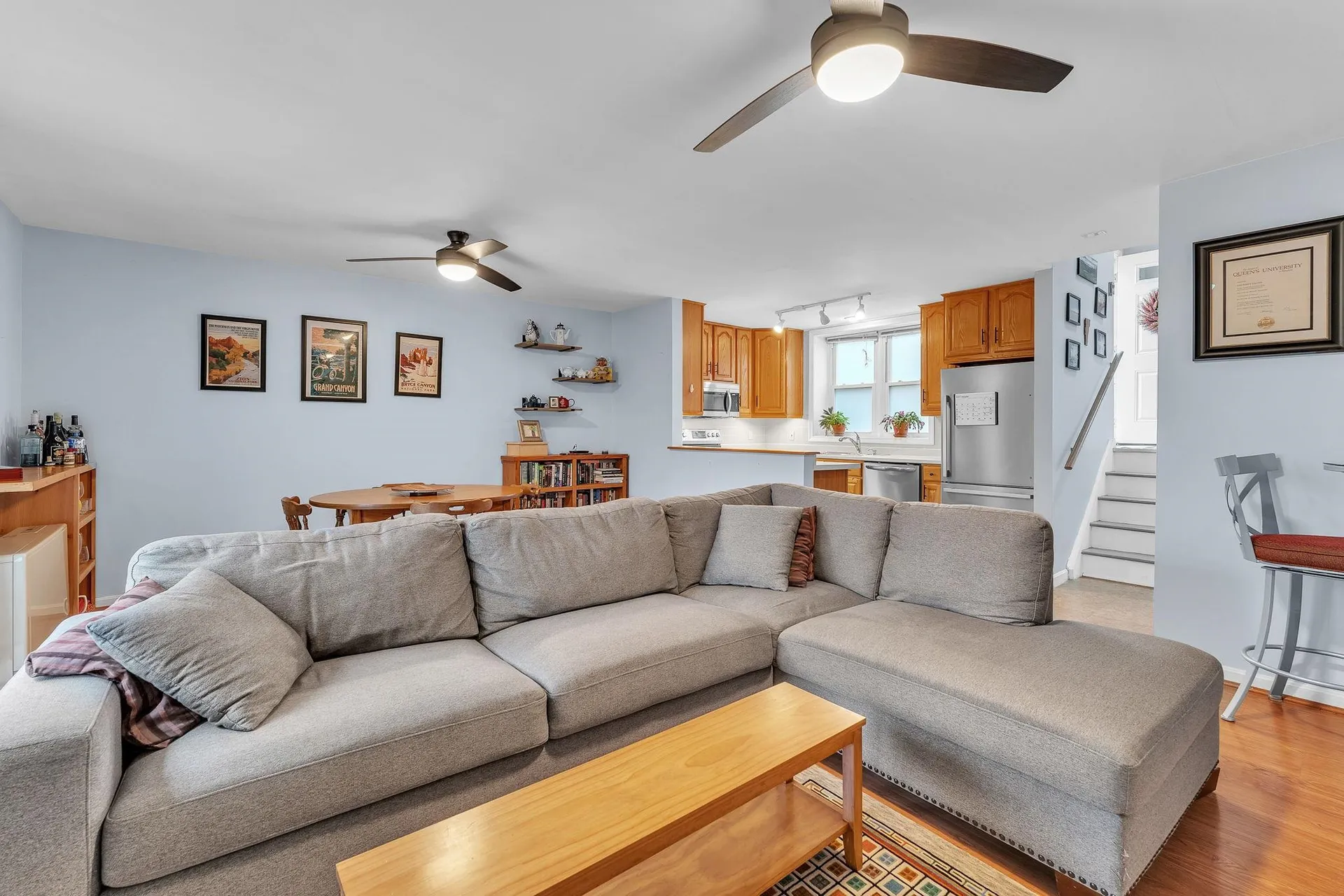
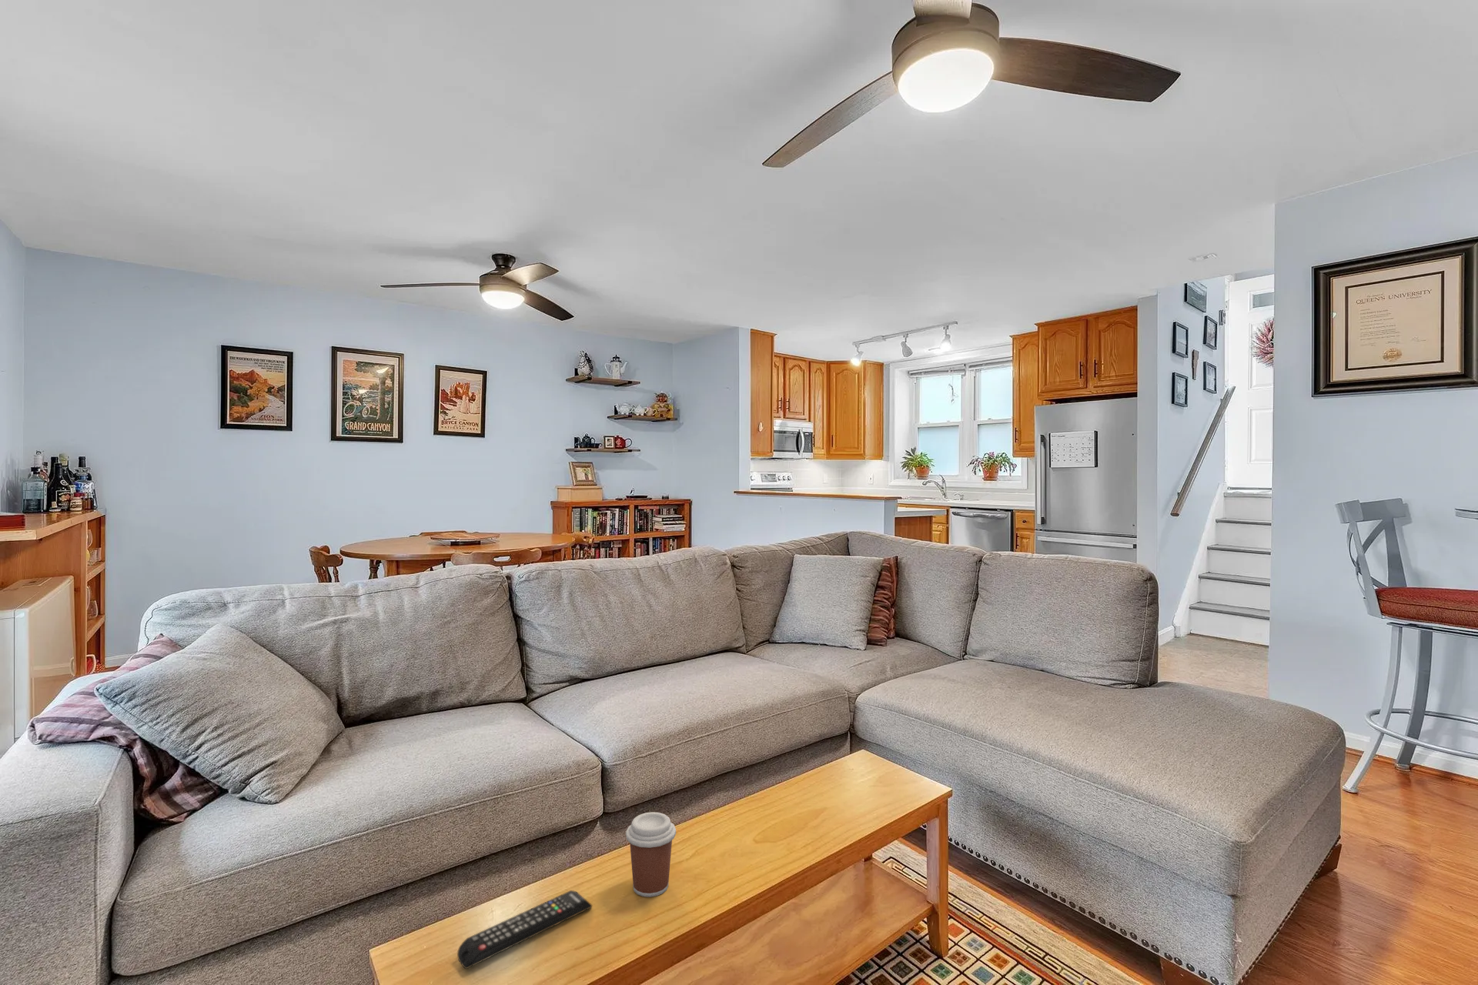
+ coffee cup [625,811,676,898]
+ remote control [456,889,593,970]
